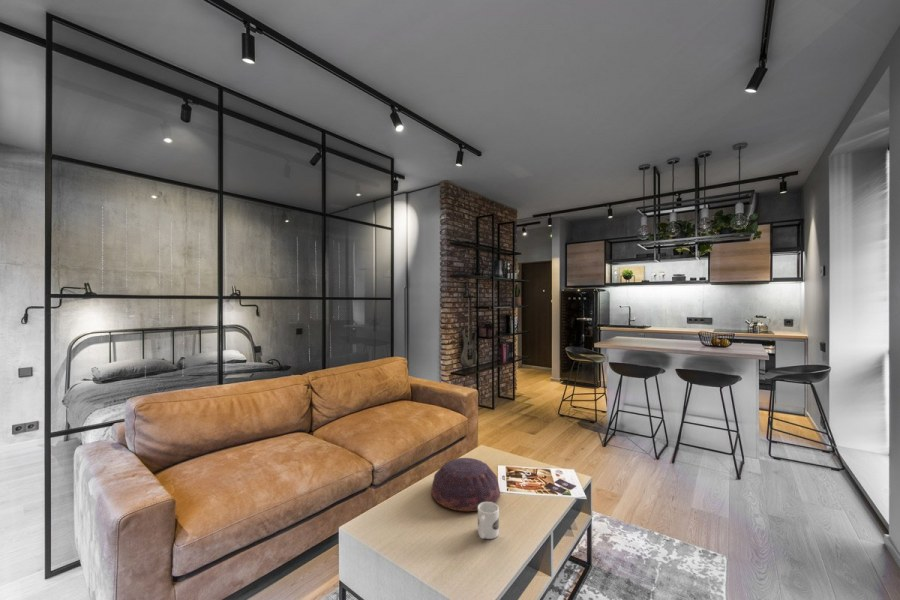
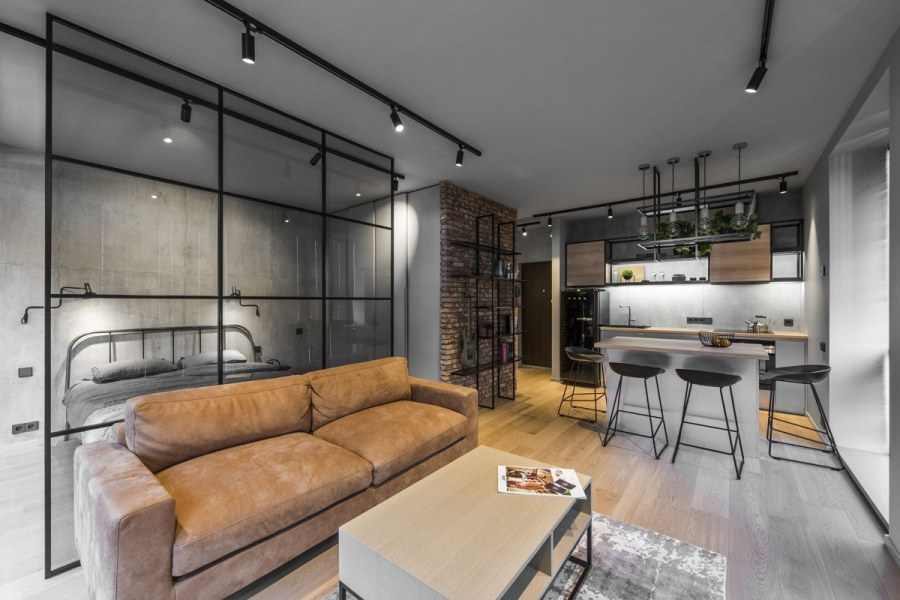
- bowl [430,457,501,512]
- mug [477,502,500,540]
